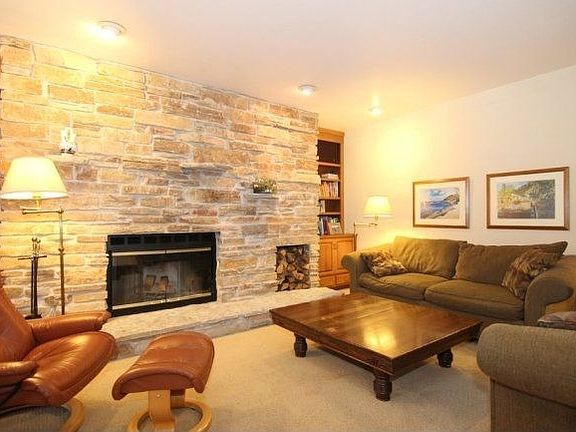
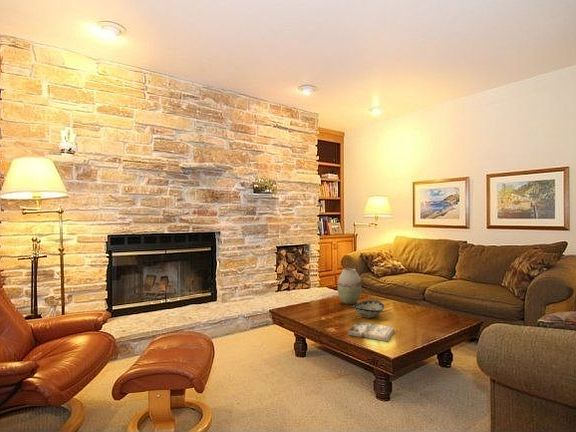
+ book [347,321,395,342]
+ vase [337,268,363,306]
+ decorative bowl [352,300,385,319]
